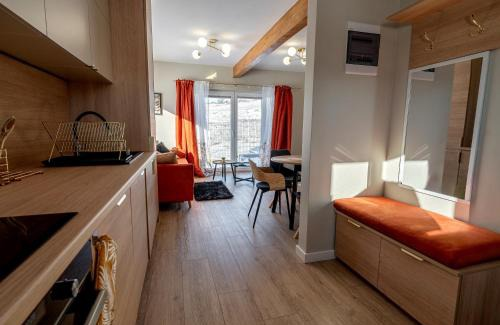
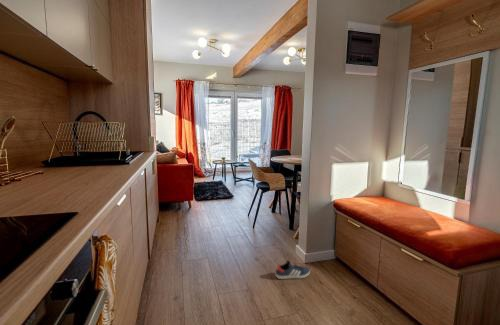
+ sneaker [274,260,311,280]
